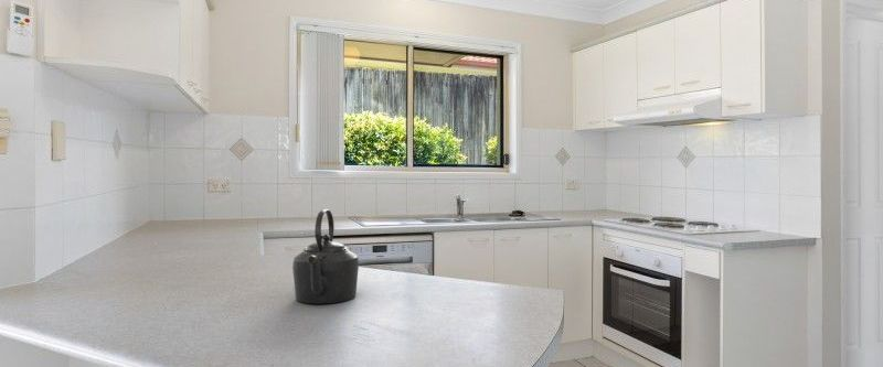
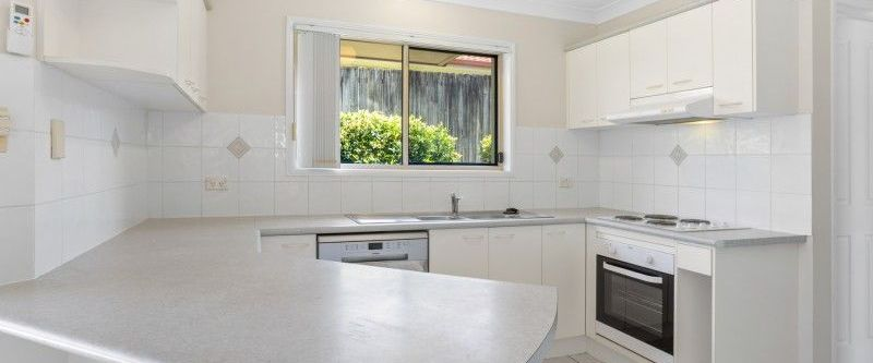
- kettle [291,208,360,305]
